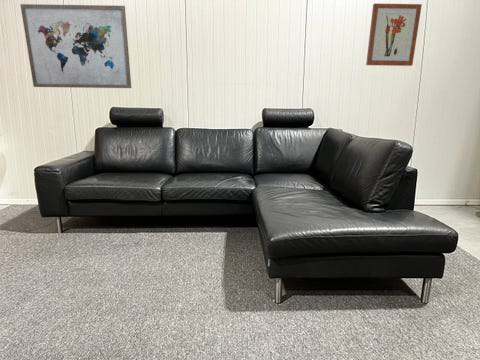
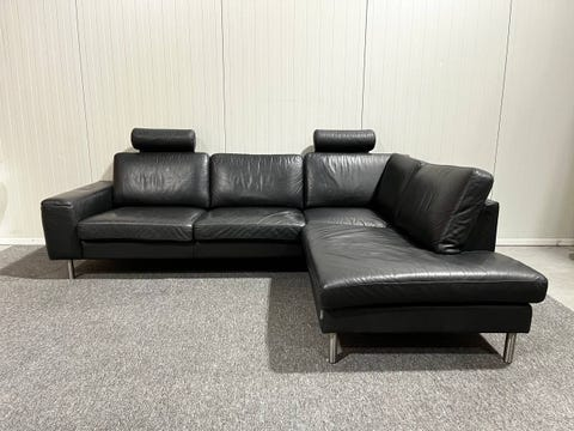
- wall art [365,3,423,67]
- wall art [19,3,132,89]
